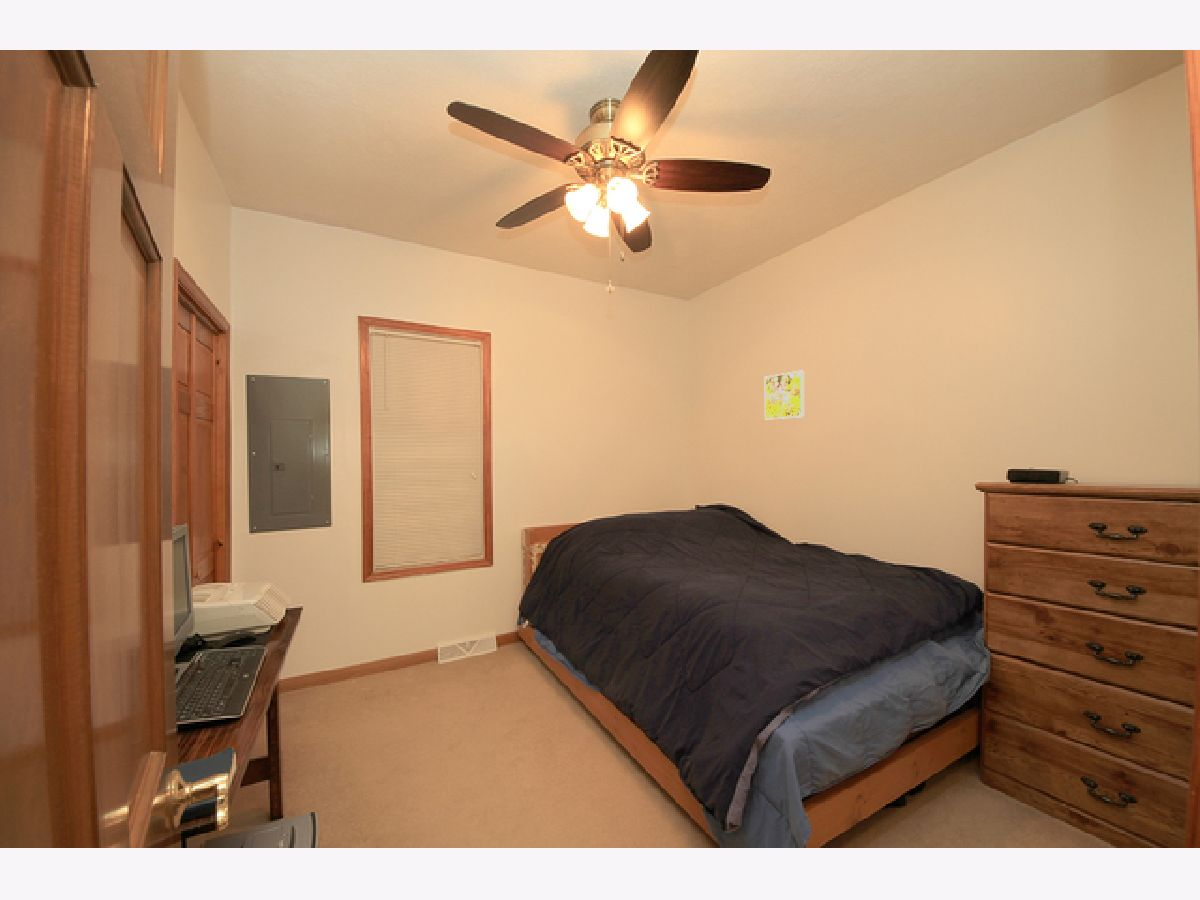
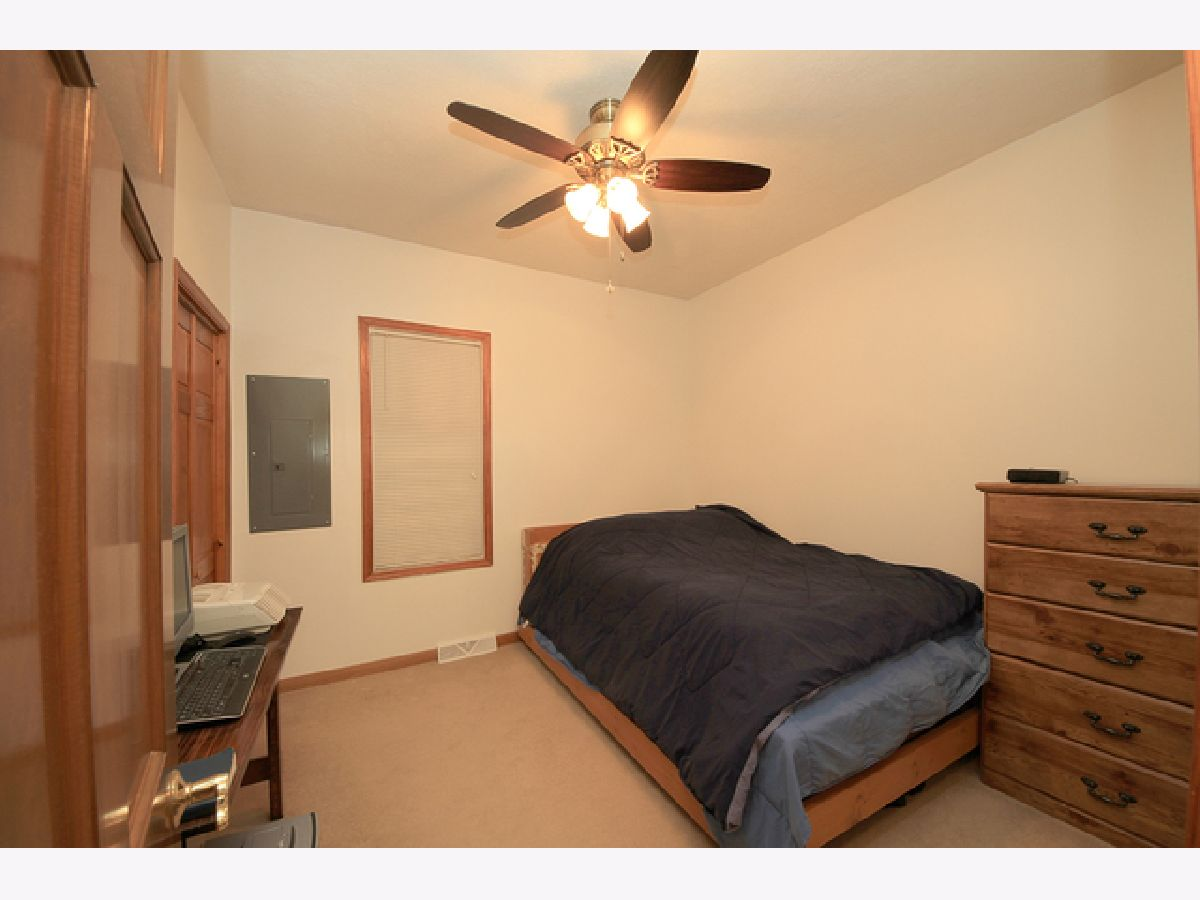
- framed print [764,370,806,420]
